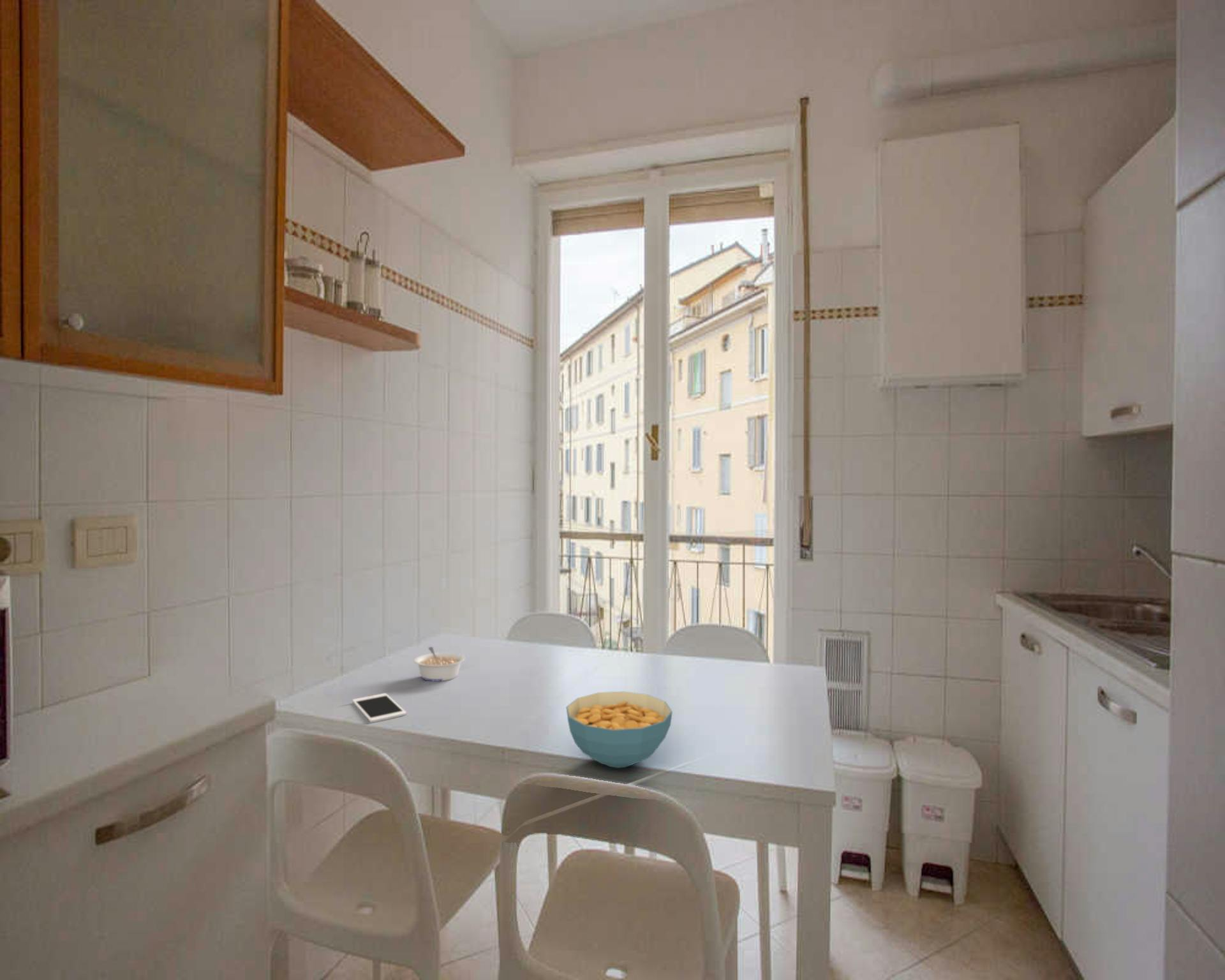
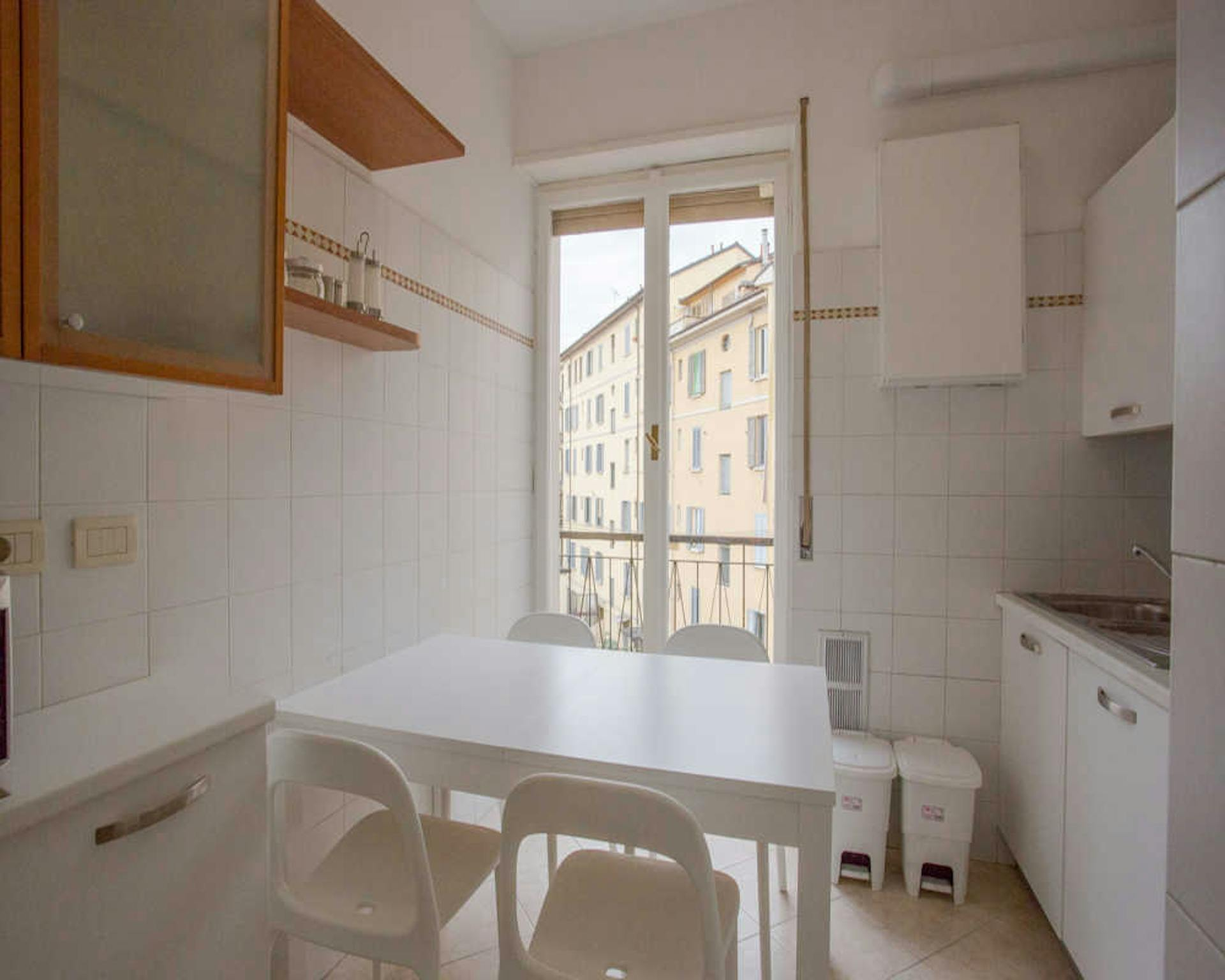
- cell phone [352,693,407,724]
- cereal bowl [565,691,673,769]
- legume [413,646,466,682]
